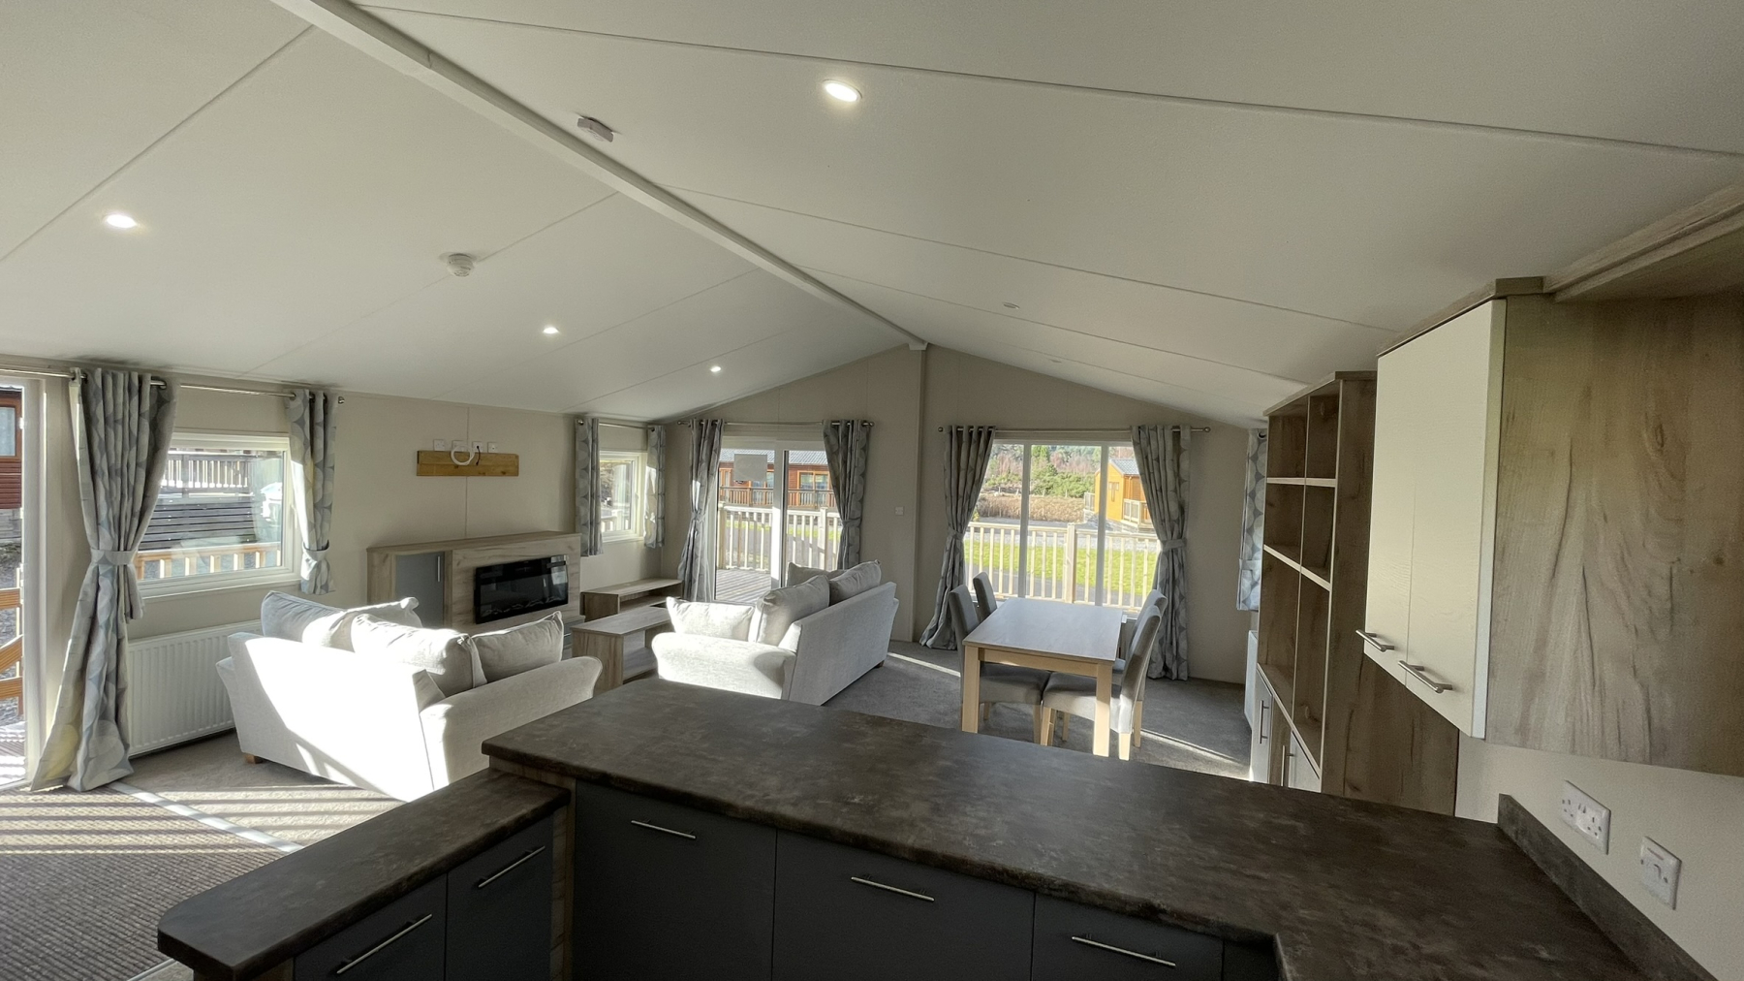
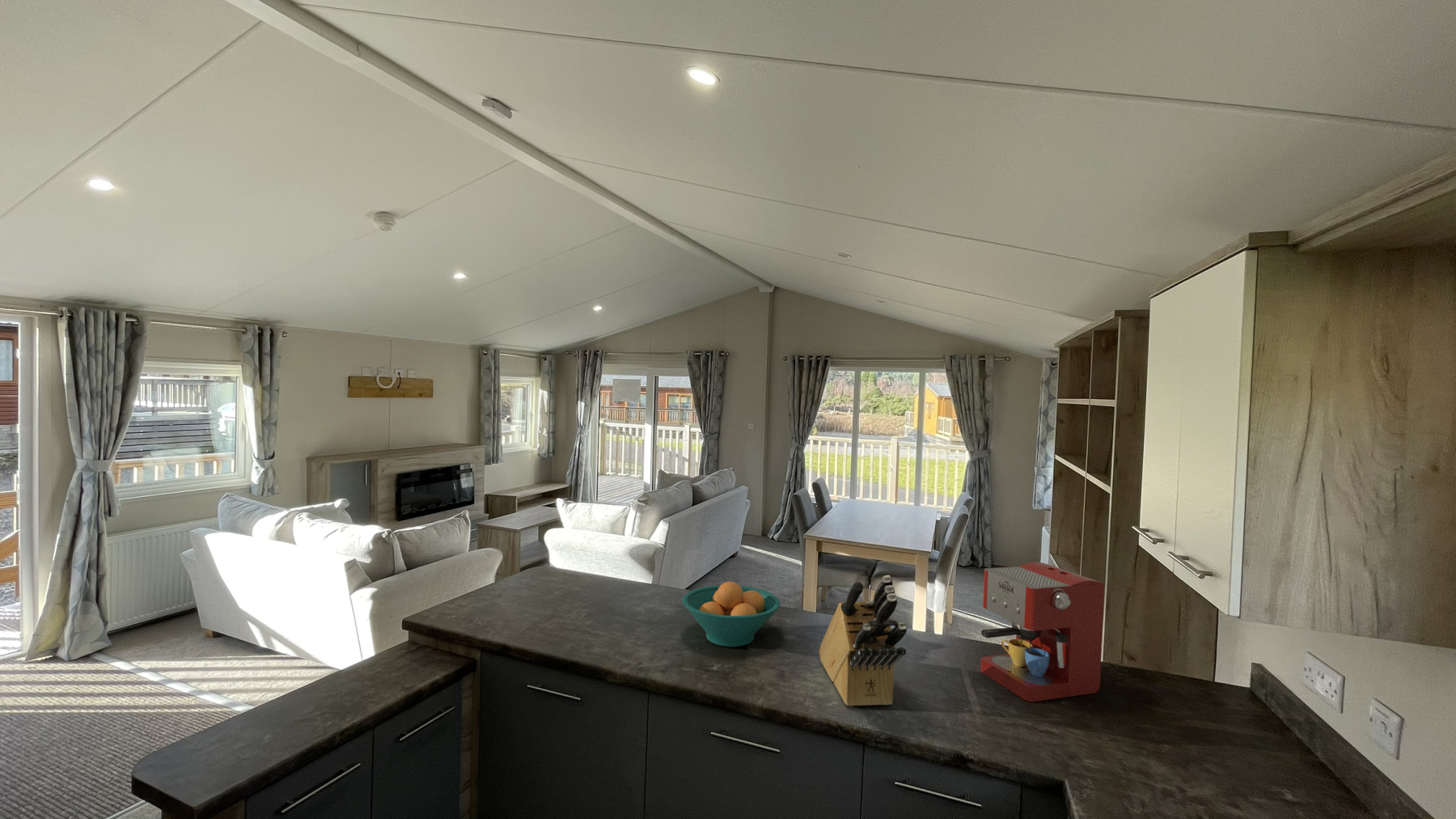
+ coffee maker [980,561,1105,702]
+ knife block [818,575,908,707]
+ fruit bowl [682,581,781,647]
